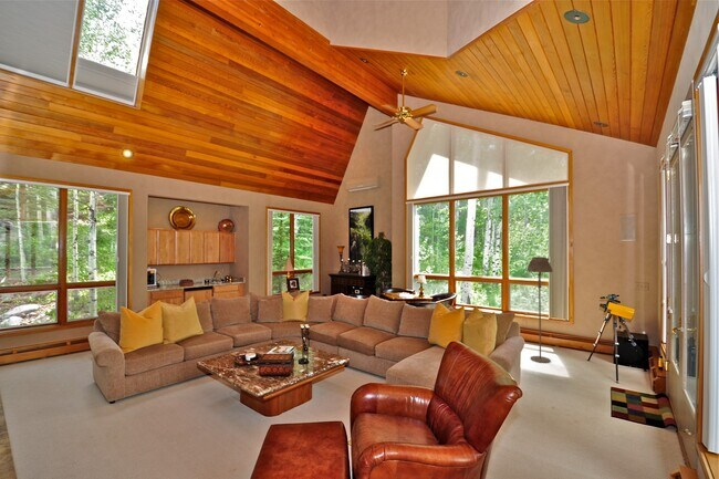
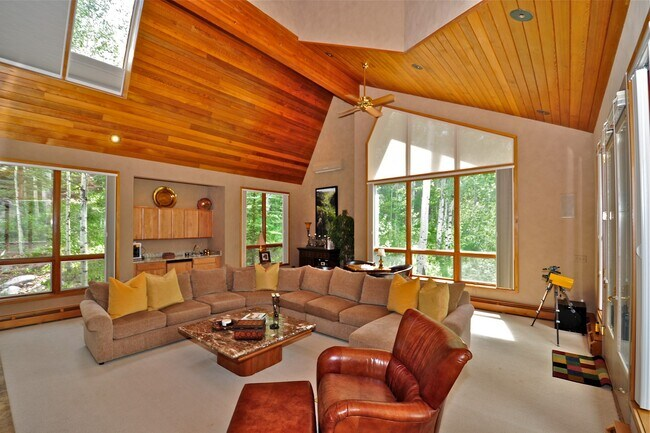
- floor lamp [525,256,553,364]
